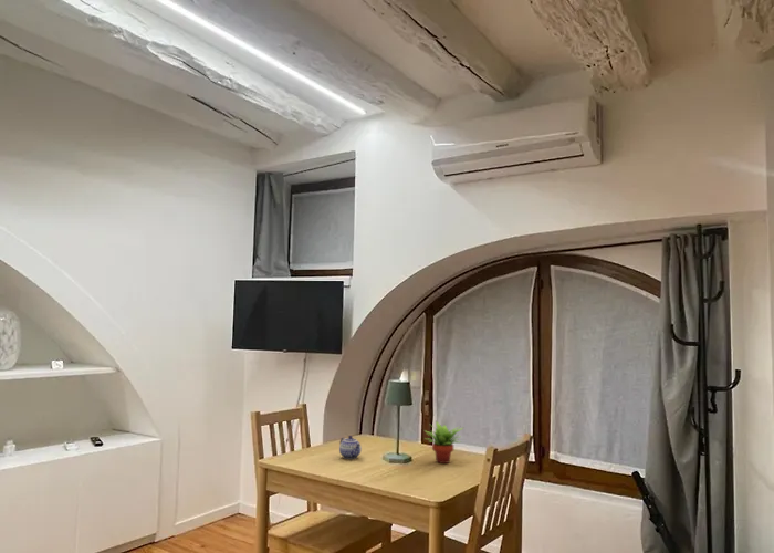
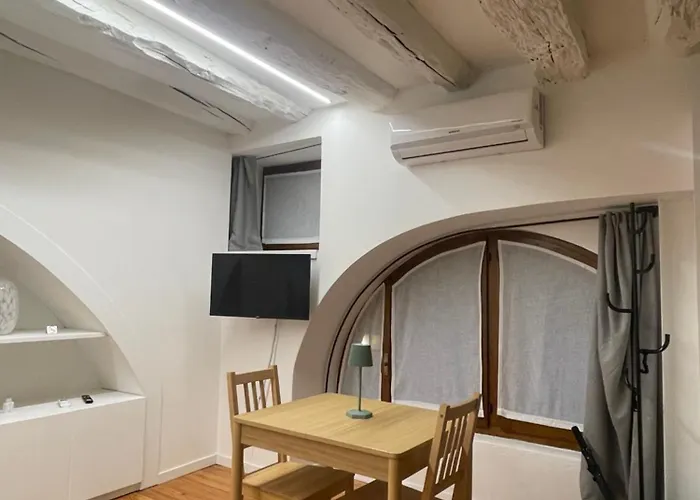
- teapot [338,435,363,460]
- succulent plant [423,420,466,465]
